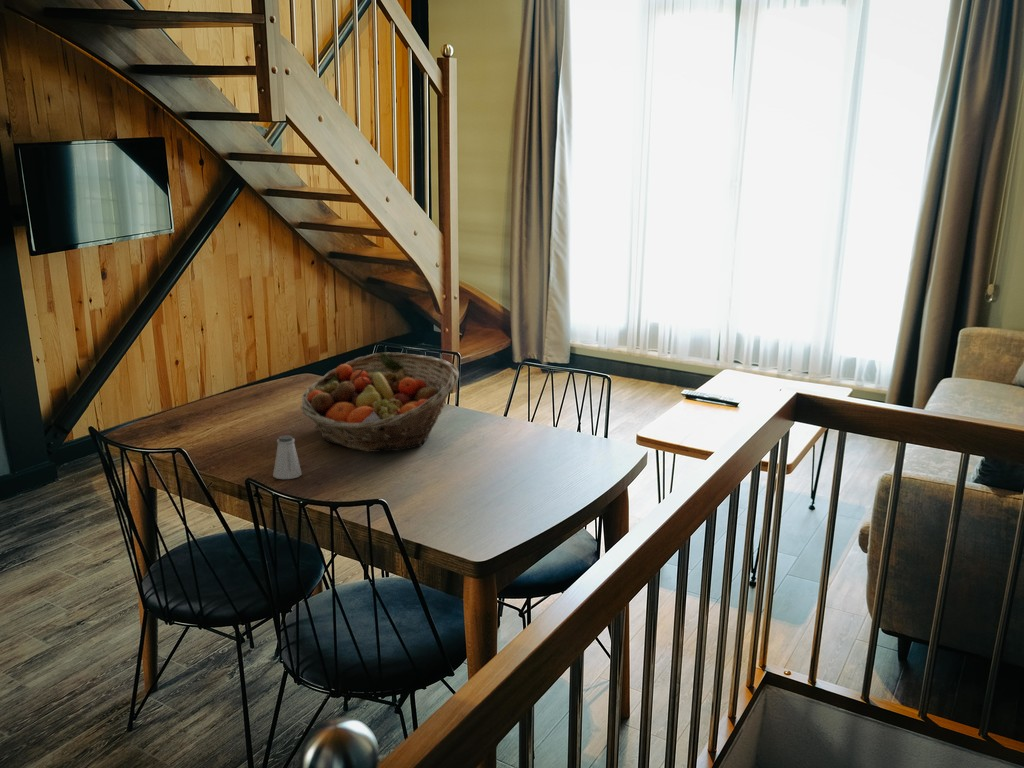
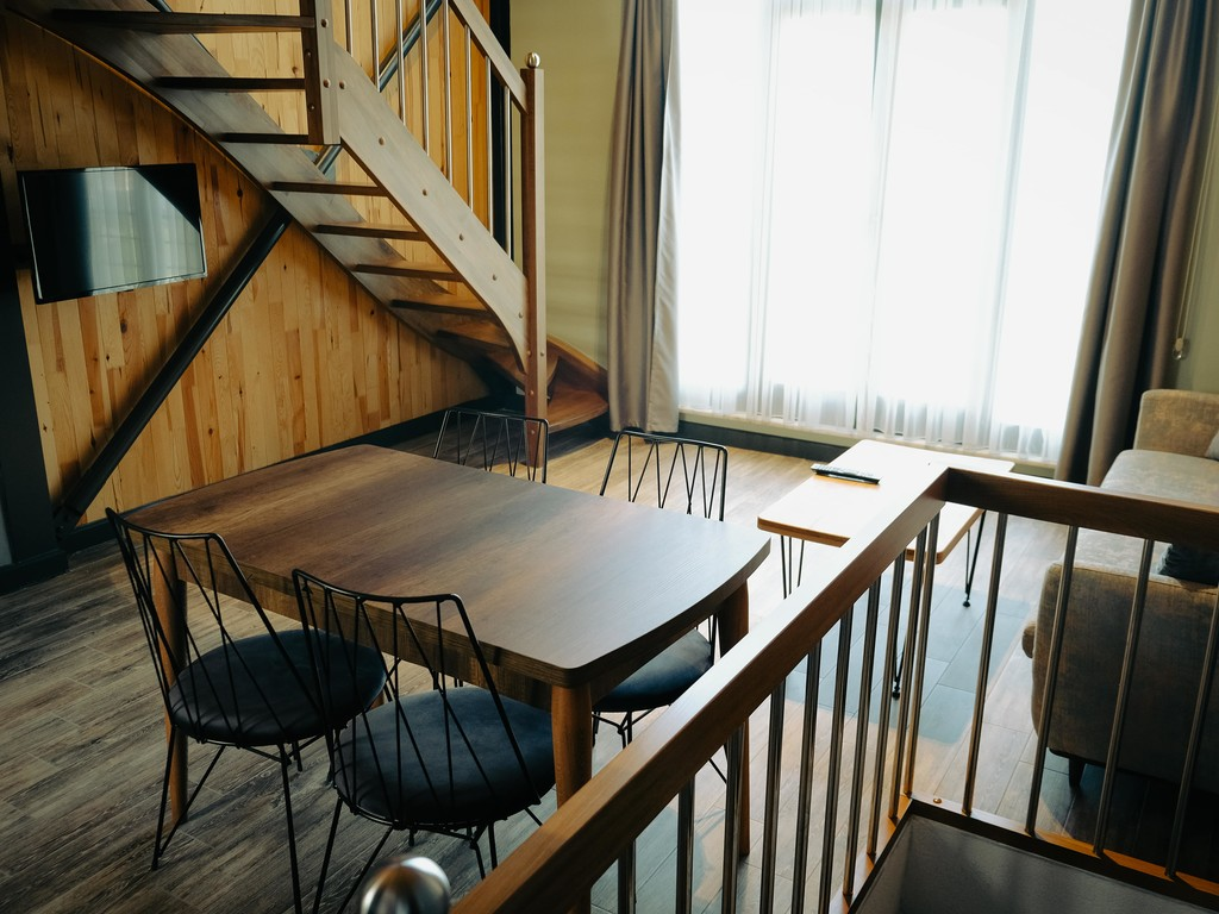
- saltshaker [272,434,303,480]
- fruit basket [299,351,460,453]
